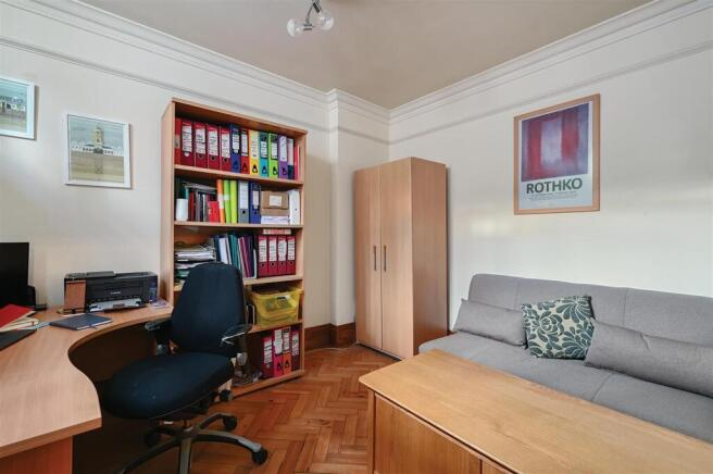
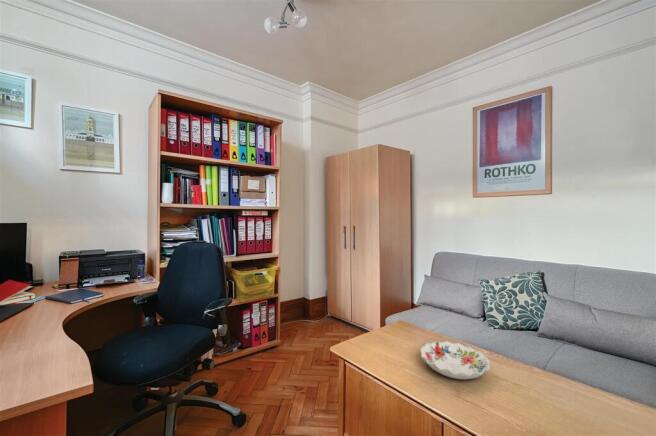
+ decorative bowl [419,340,491,380]
